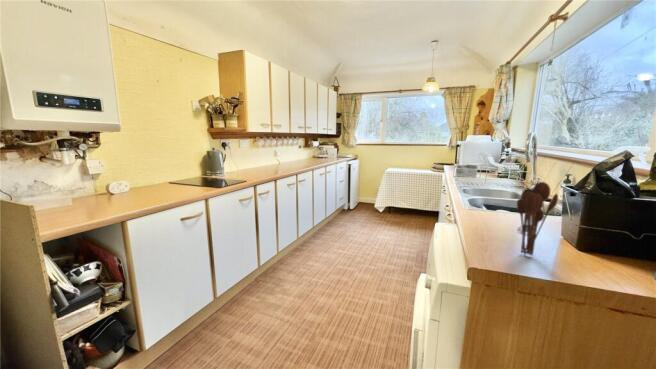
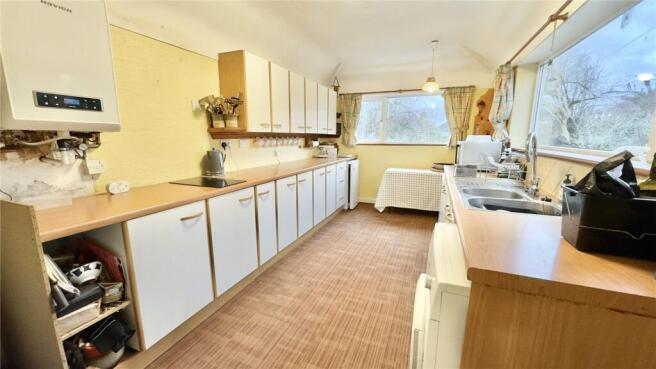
- utensil holder [516,181,559,256]
